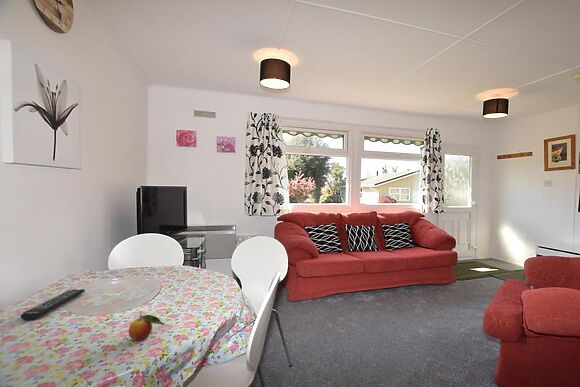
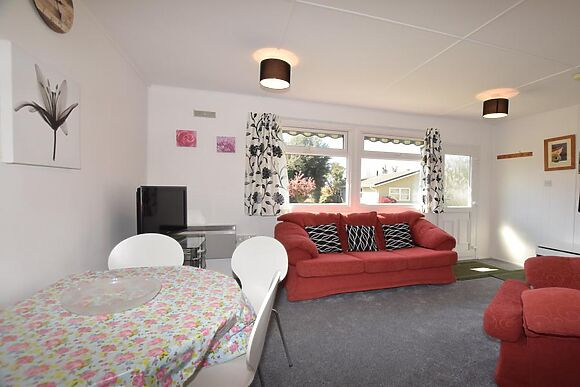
- remote control [20,288,86,321]
- fruit [128,311,166,341]
